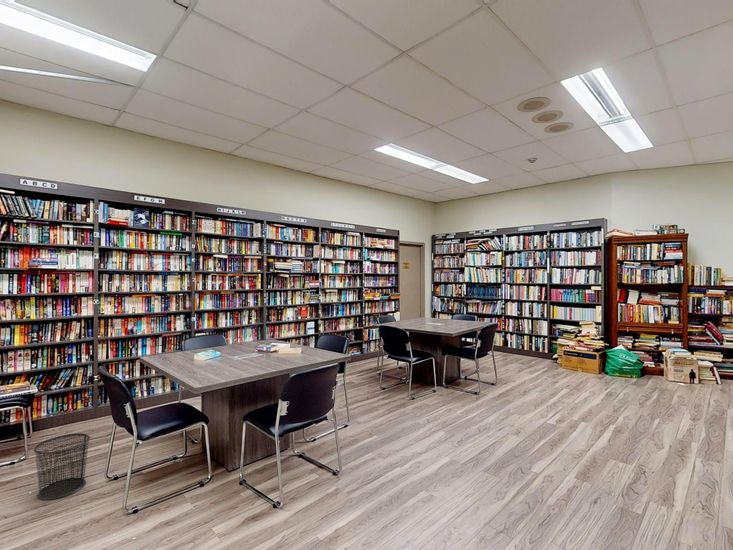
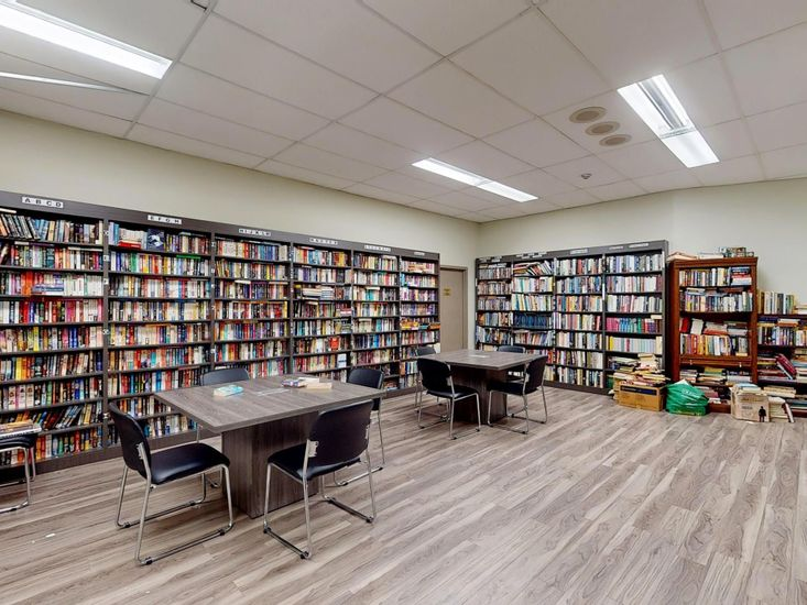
- waste bin [33,432,91,501]
